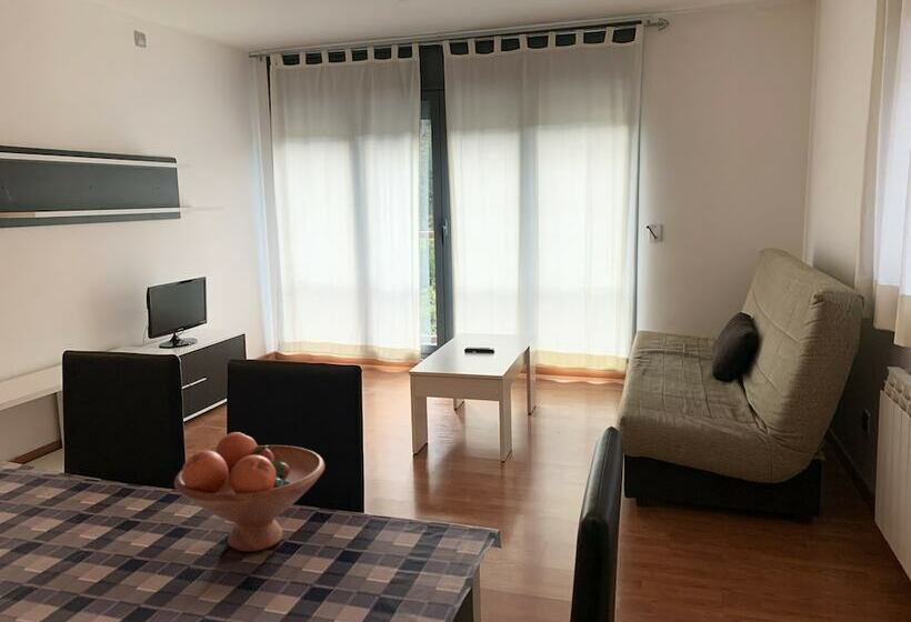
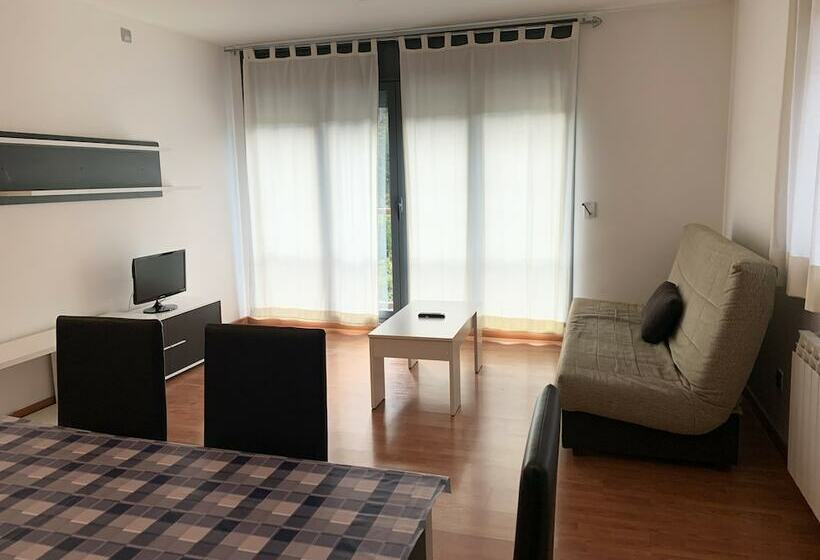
- fruit bowl [173,431,326,552]
